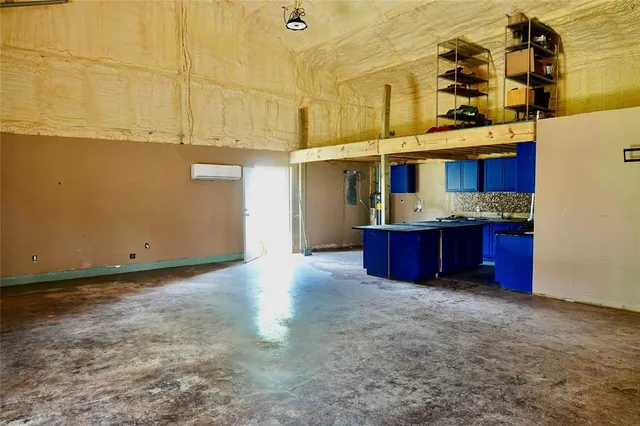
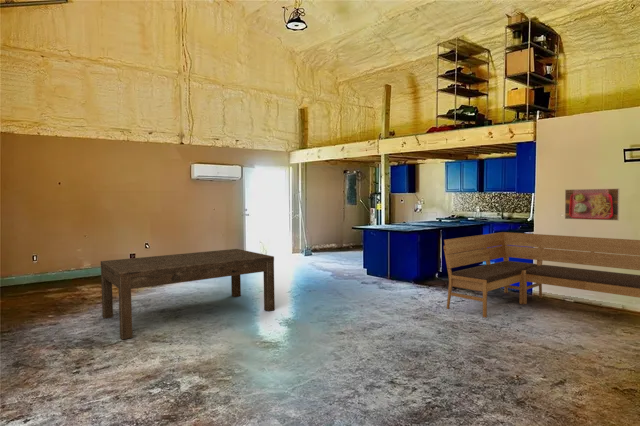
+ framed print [564,188,620,221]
+ dining table [100,248,276,340]
+ bench [443,231,640,318]
